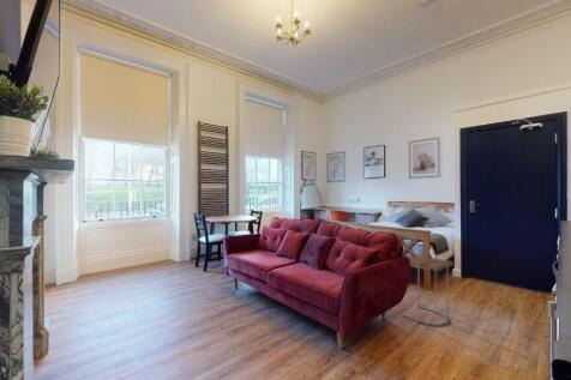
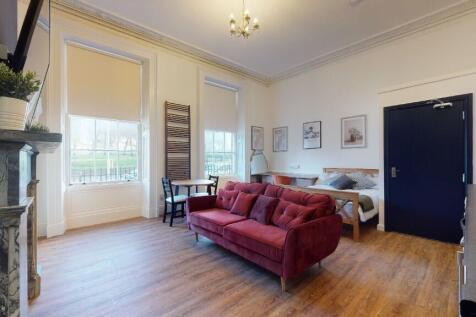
- side table [399,254,455,326]
